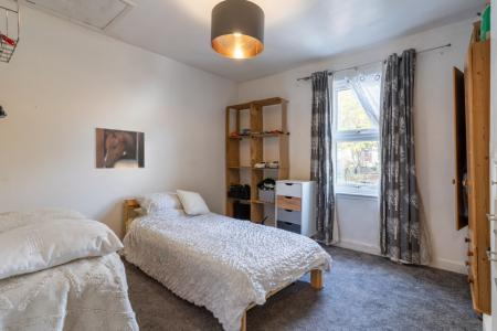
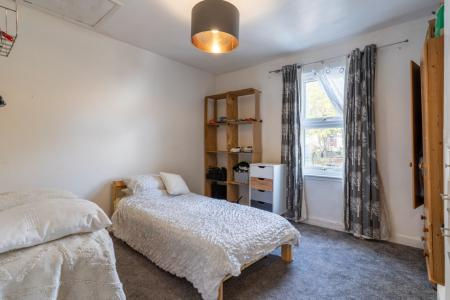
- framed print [93,126,146,170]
